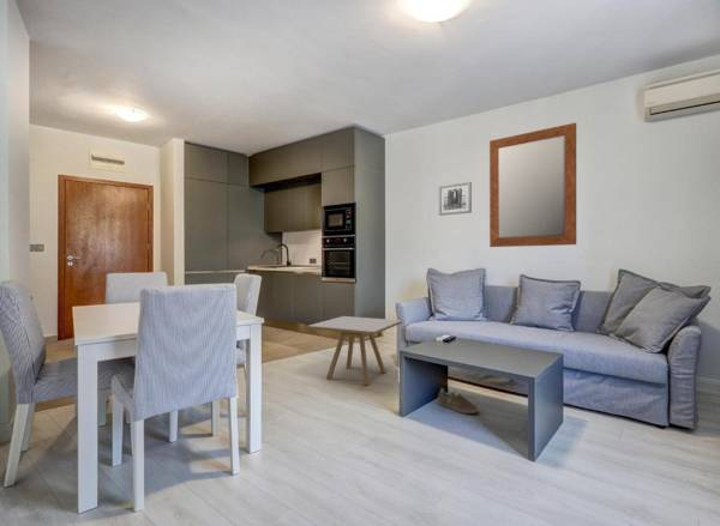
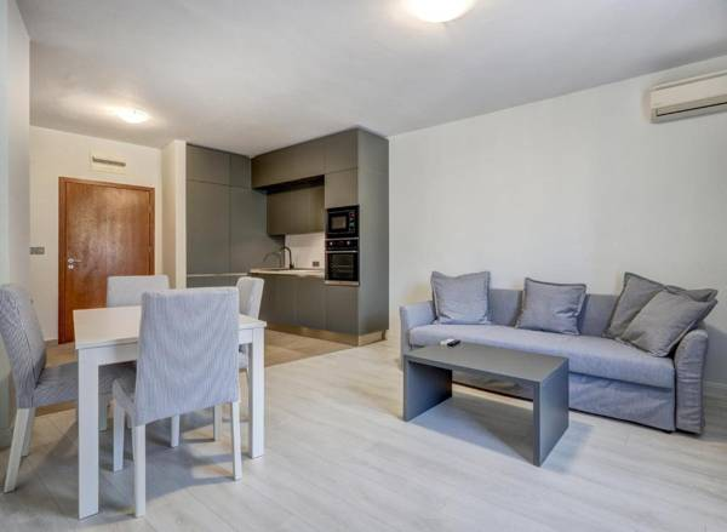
- side table [307,315,403,386]
- mirror [488,121,577,248]
- wall art [438,181,473,217]
- sneaker [437,387,480,415]
